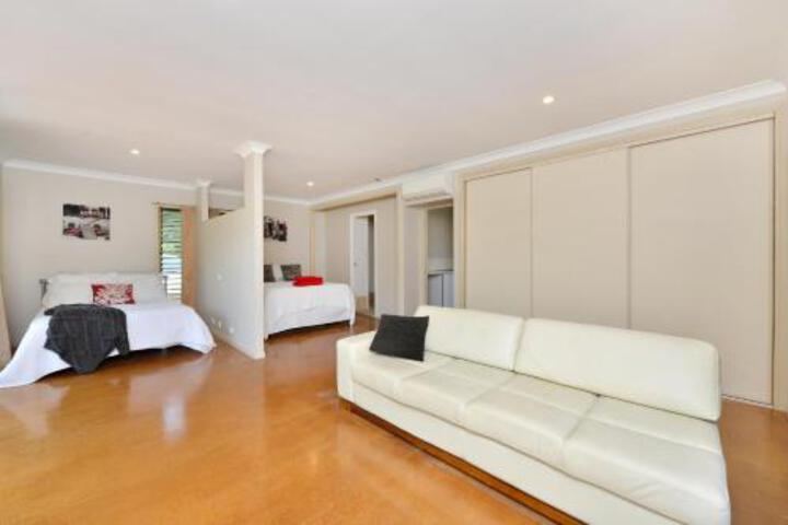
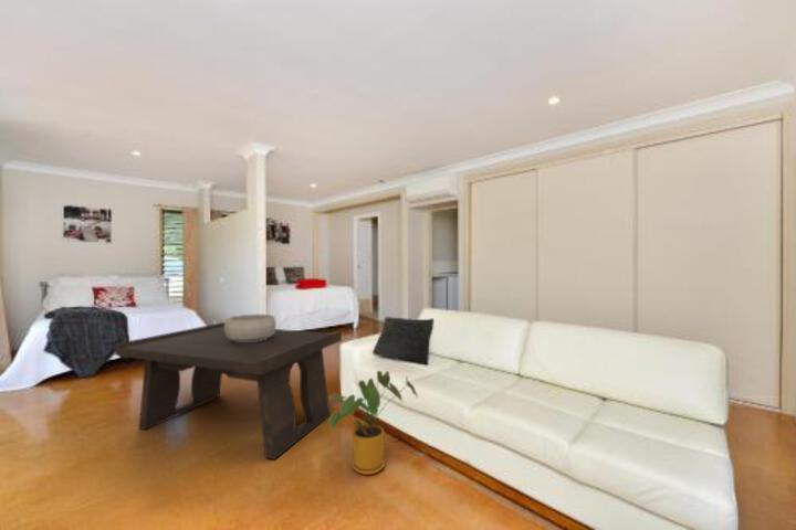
+ house plant [324,370,419,476]
+ decorative bowl [224,312,277,342]
+ coffee table [114,321,343,460]
